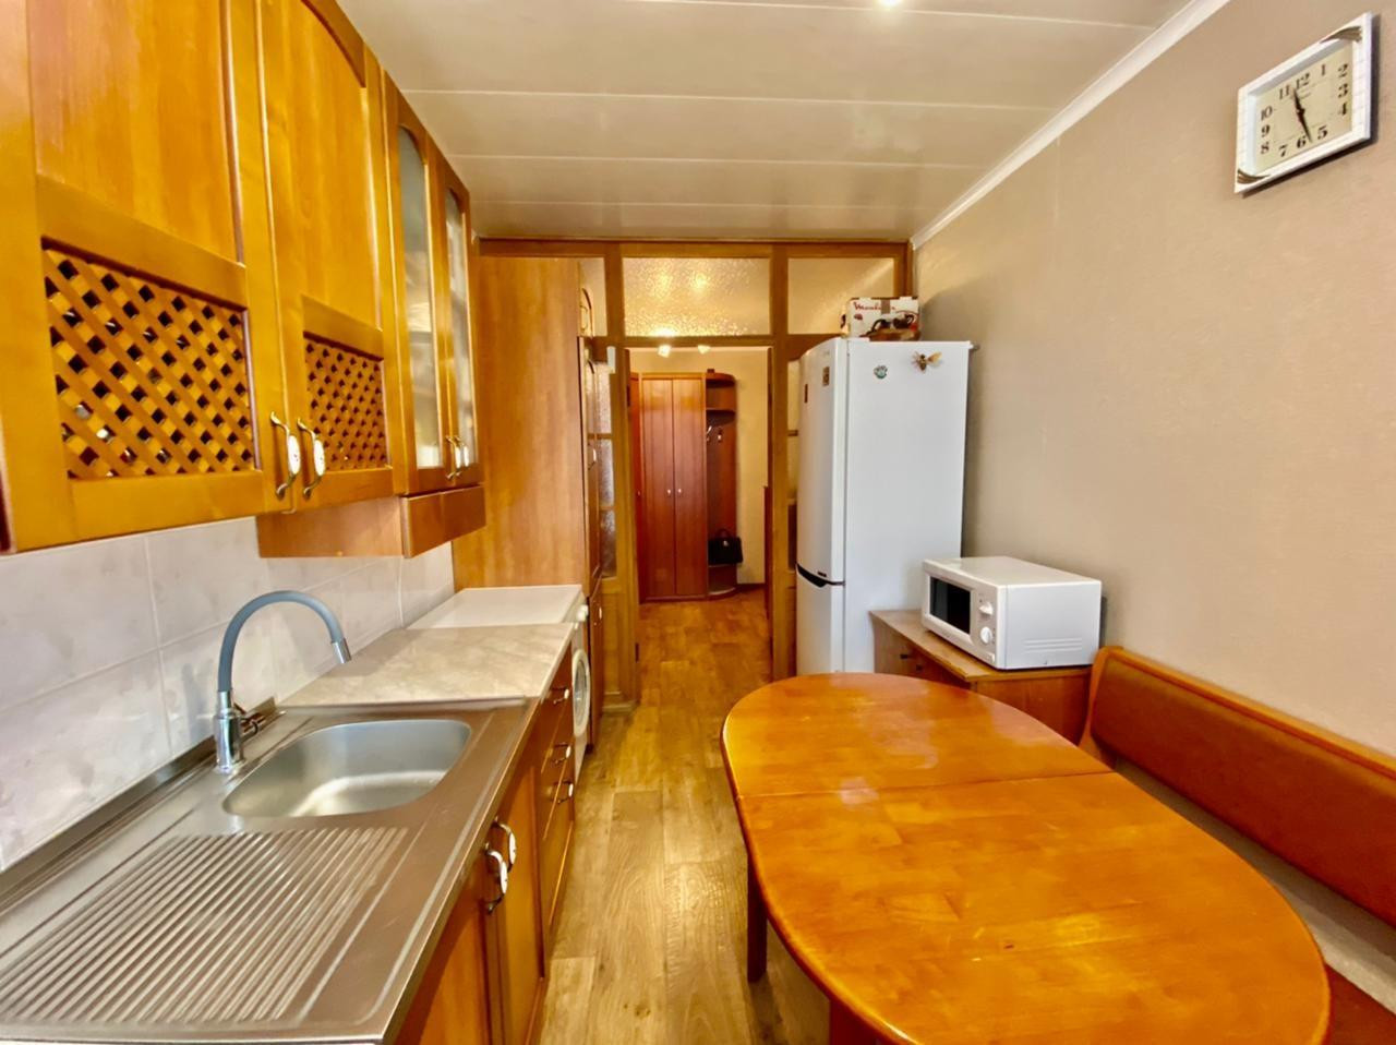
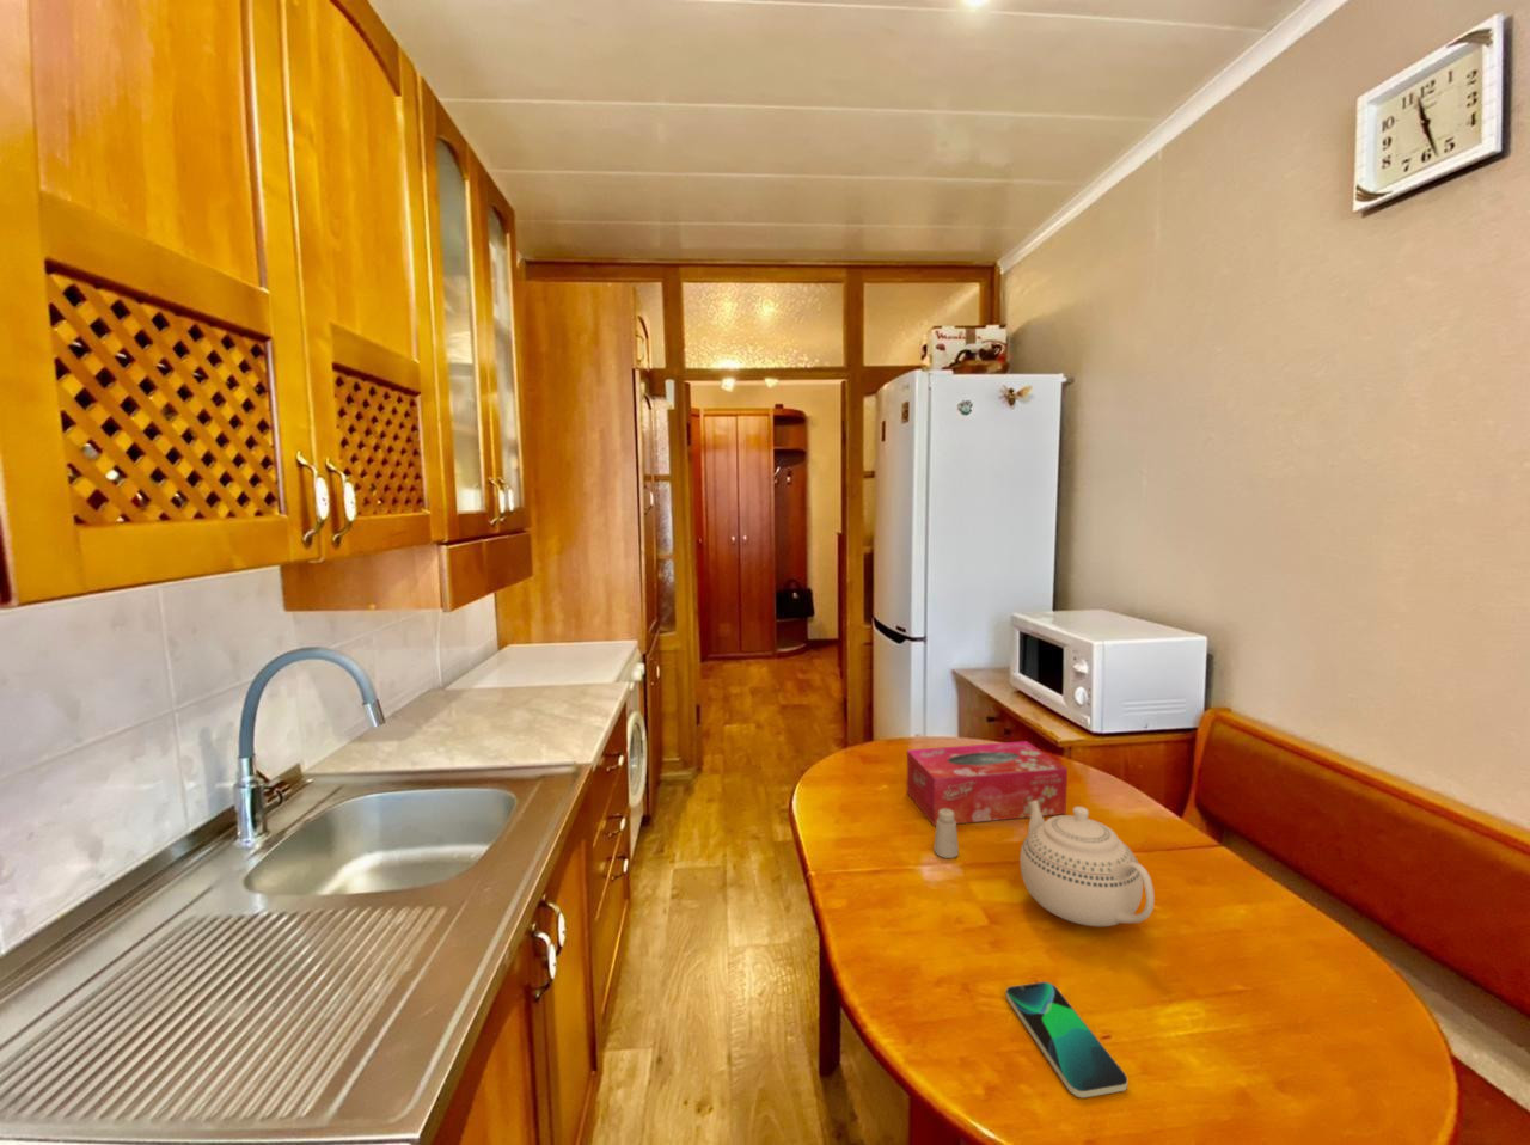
+ smartphone [1006,981,1128,1098]
+ tissue box [906,740,1068,827]
+ saltshaker [932,809,960,859]
+ teapot [1019,801,1156,927]
